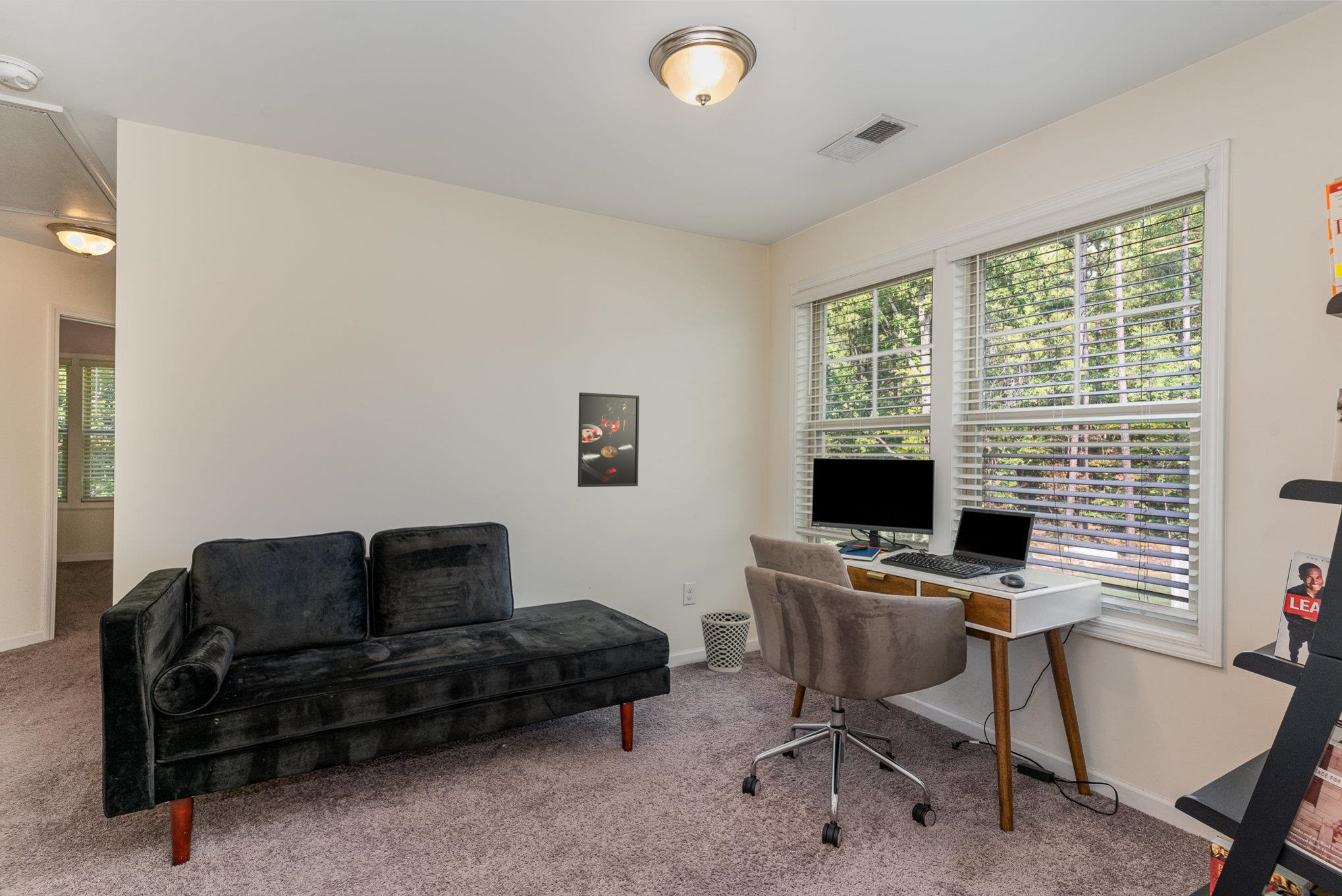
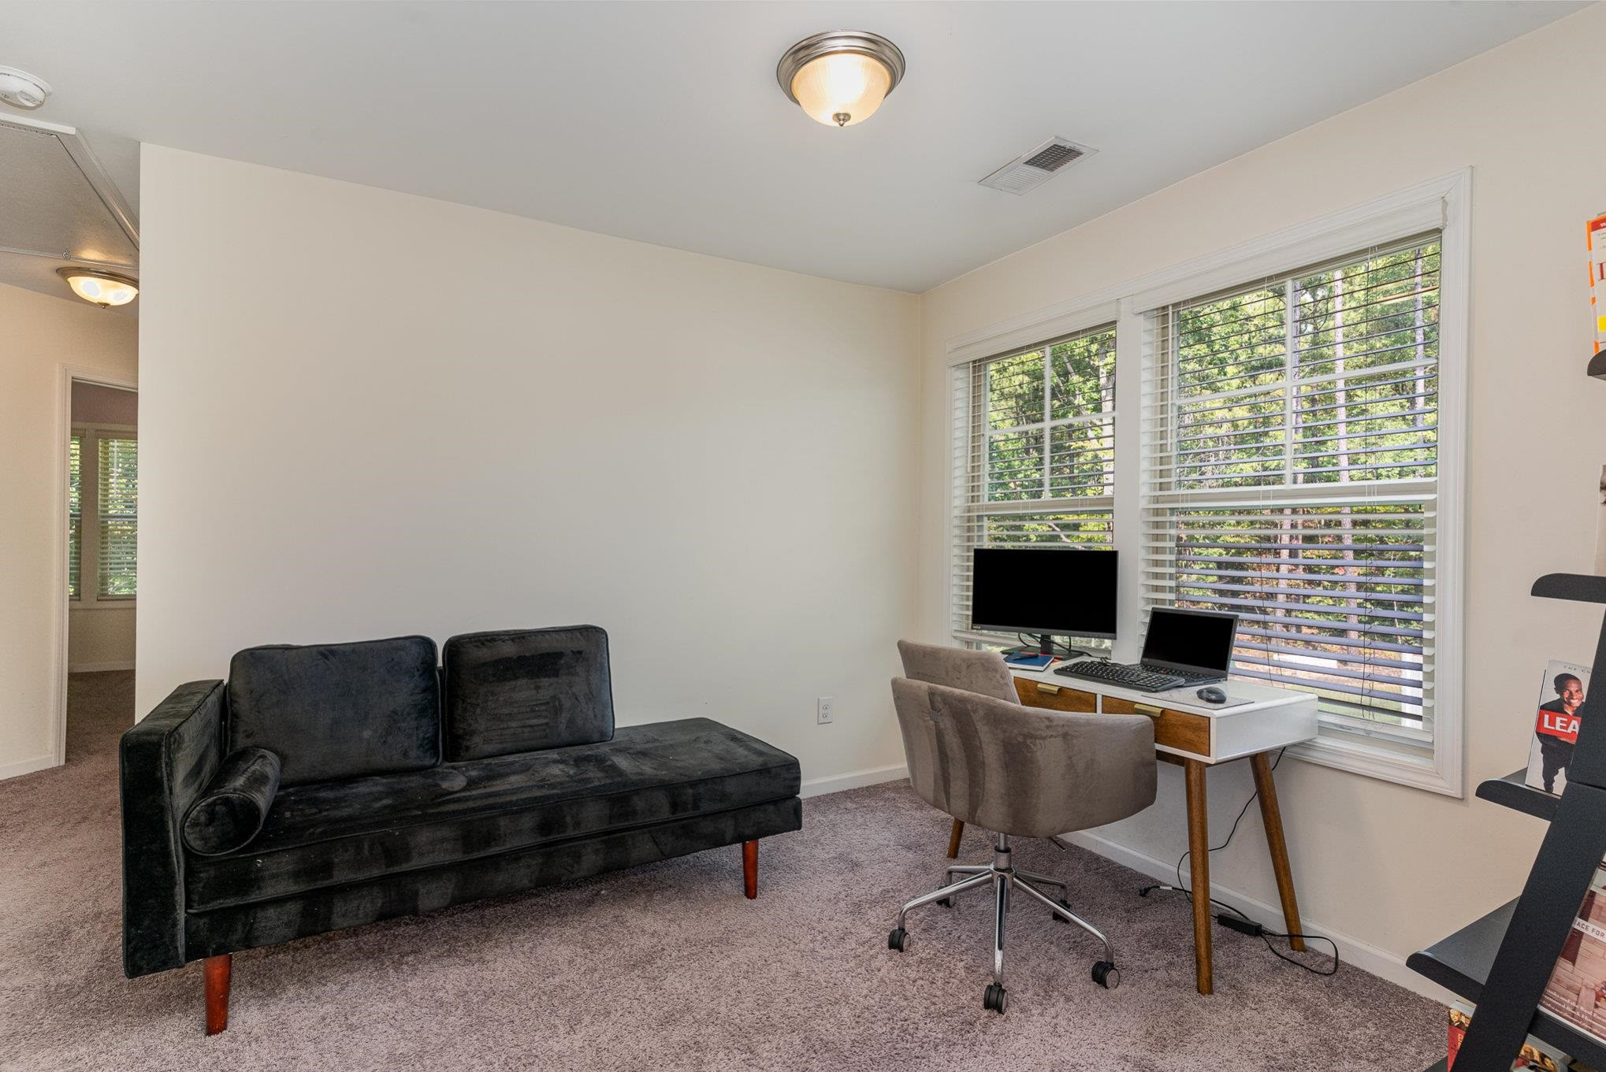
- wastebasket [699,608,753,673]
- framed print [577,392,640,488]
